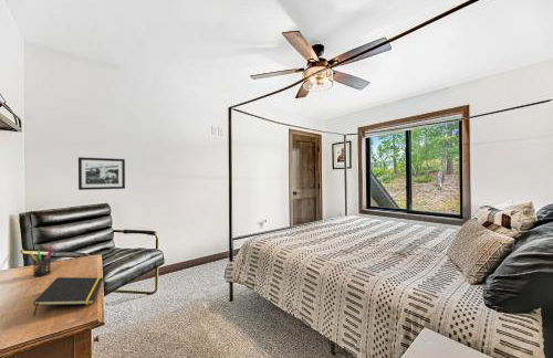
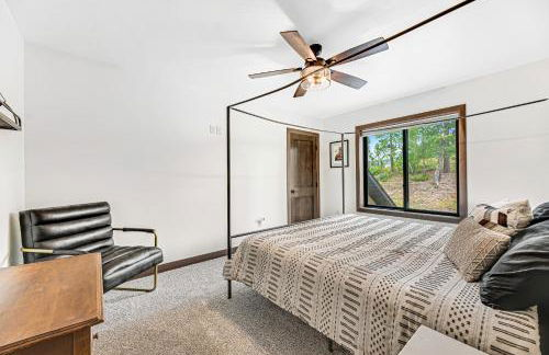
- pen holder [29,244,56,277]
- notepad [32,276,104,317]
- picture frame [77,156,126,191]
